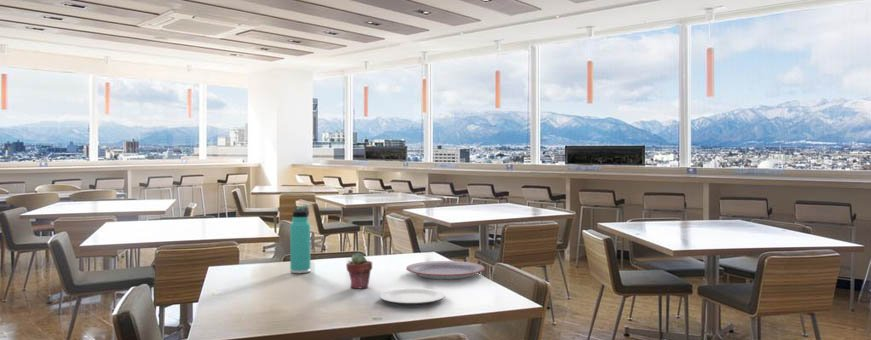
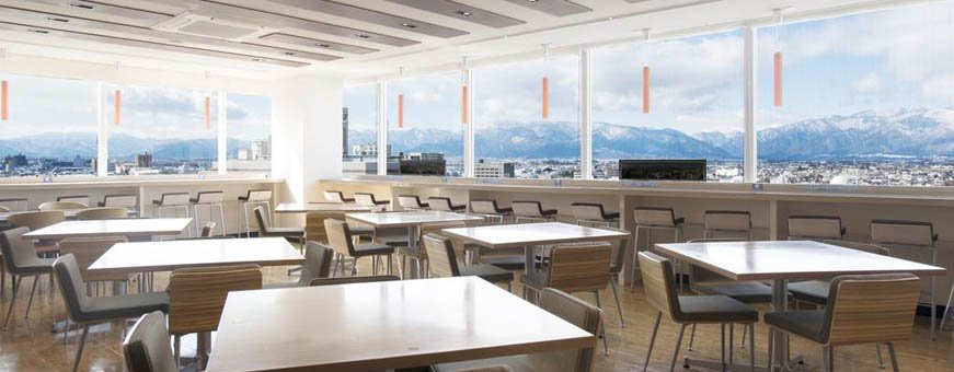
- thermos bottle [289,205,311,274]
- plate [378,287,446,306]
- plate [405,260,486,280]
- potted succulent [345,252,373,289]
